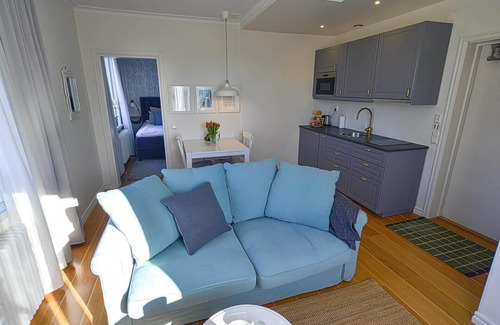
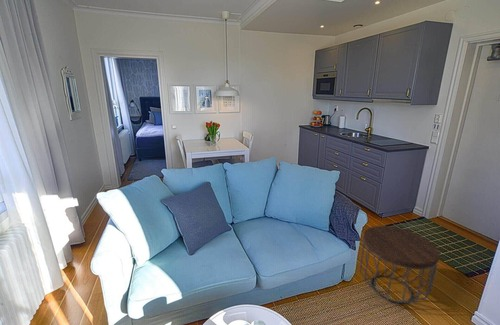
+ side table [359,225,441,304]
